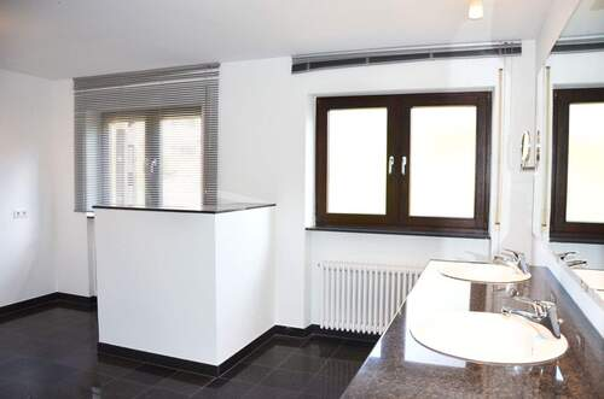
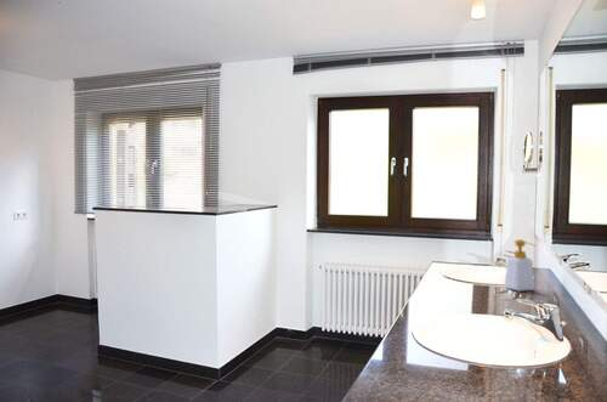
+ soap bottle [503,238,537,293]
